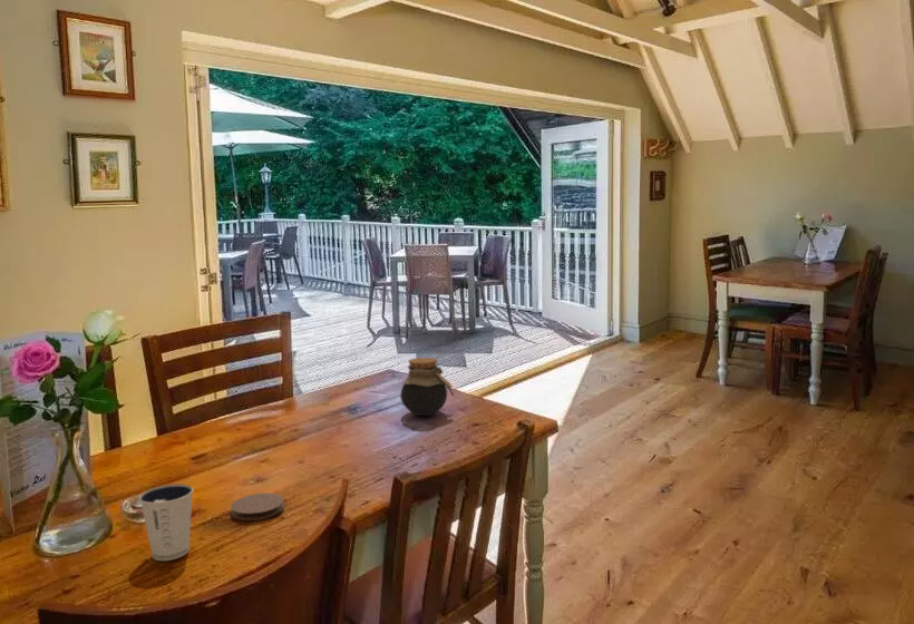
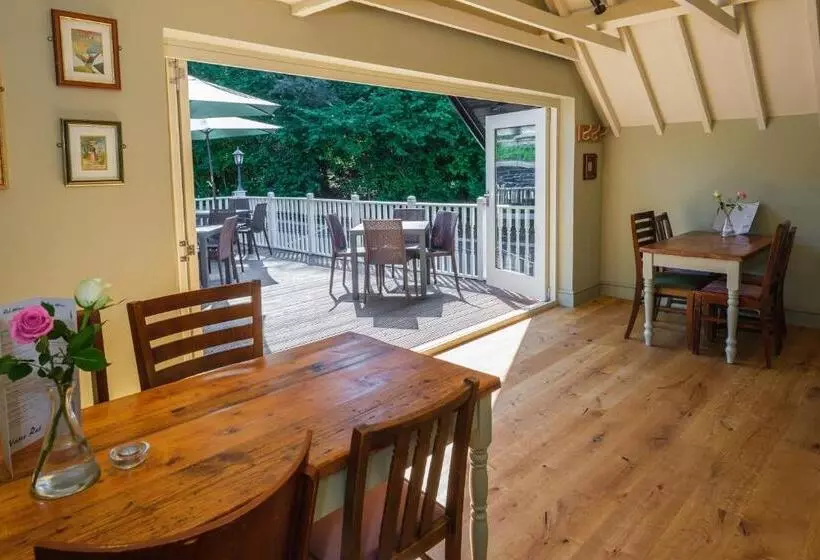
- coaster [230,493,285,521]
- dixie cup [138,482,195,562]
- jar [400,357,455,417]
